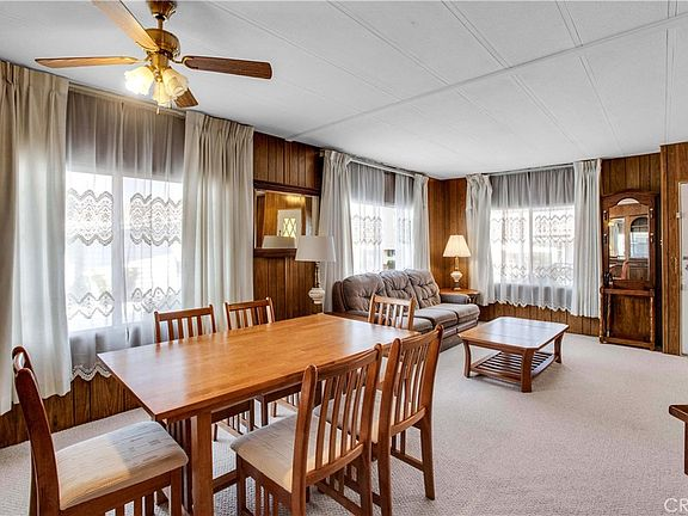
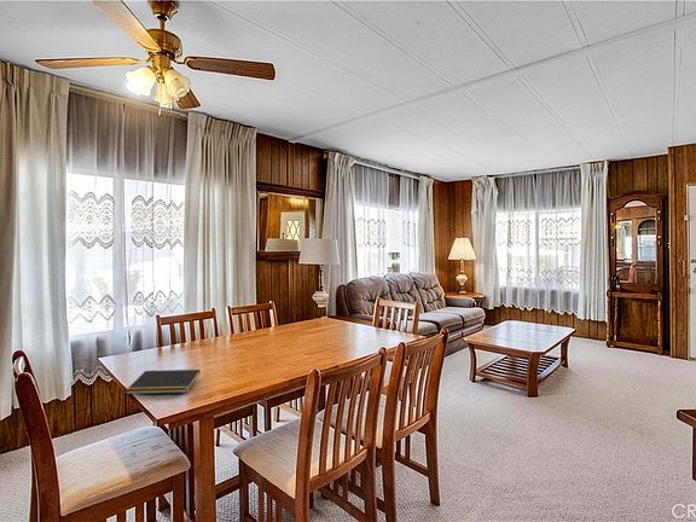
+ notepad [124,369,202,395]
